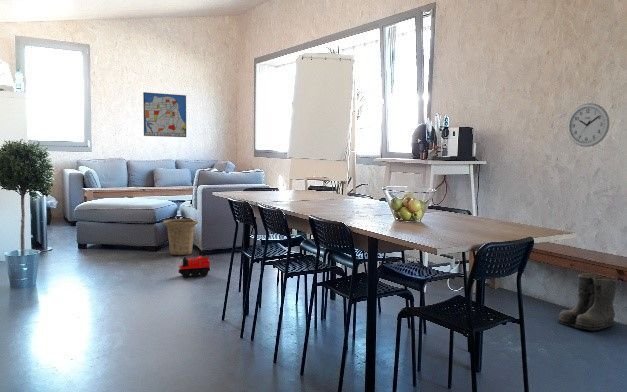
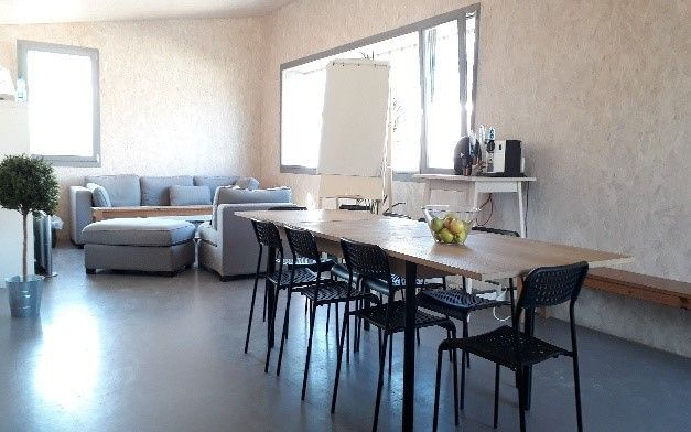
- toy train [177,255,212,278]
- wall clock [566,102,610,148]
- basket [162,218,199,256]
- wall art [142,91,187,138]
- boots [557,273,618,331]
